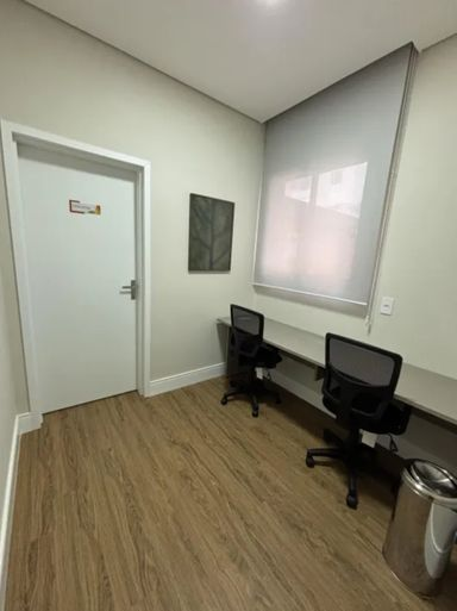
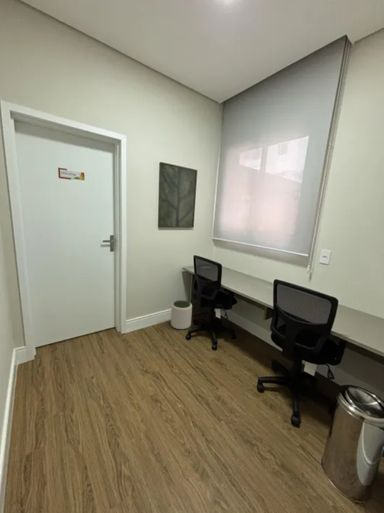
+ plant pot [170,300,193,330]
